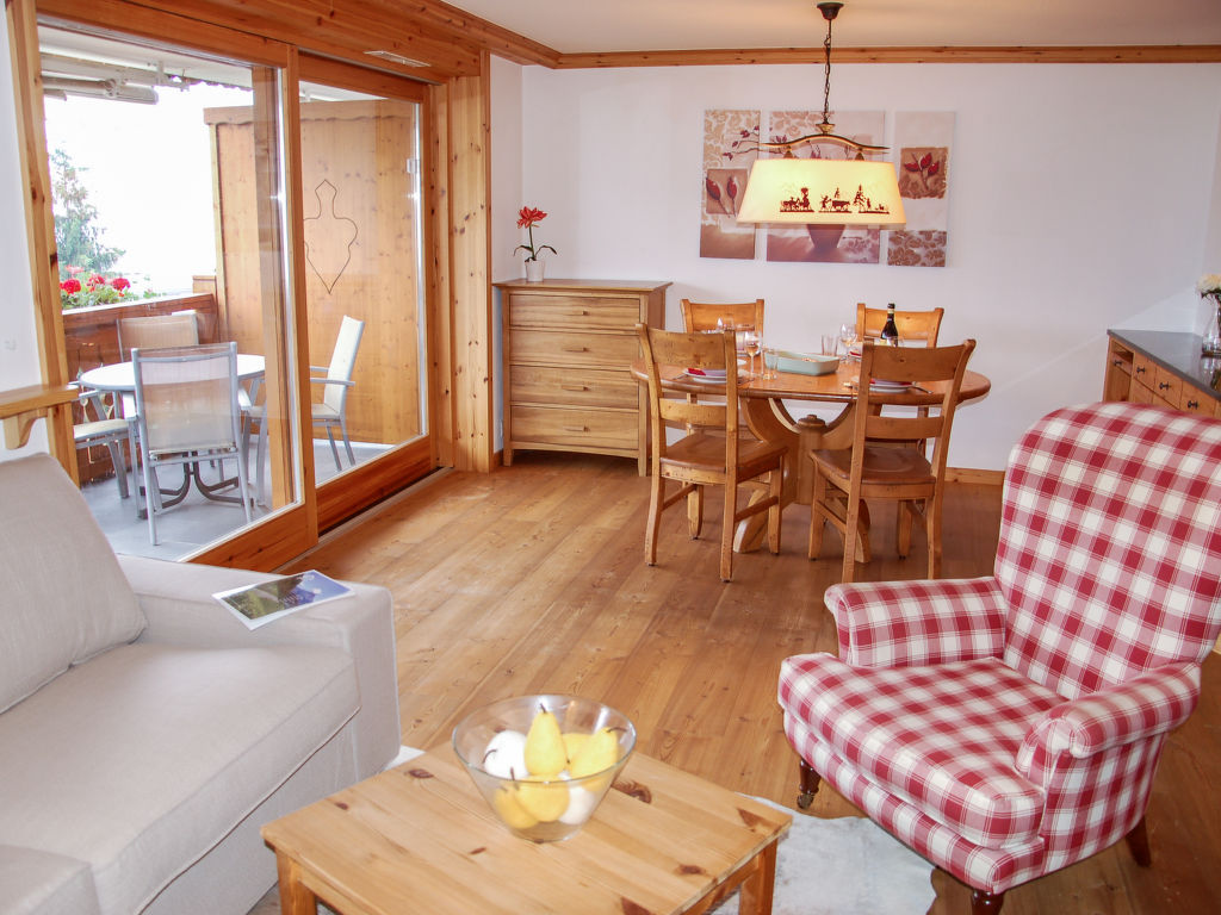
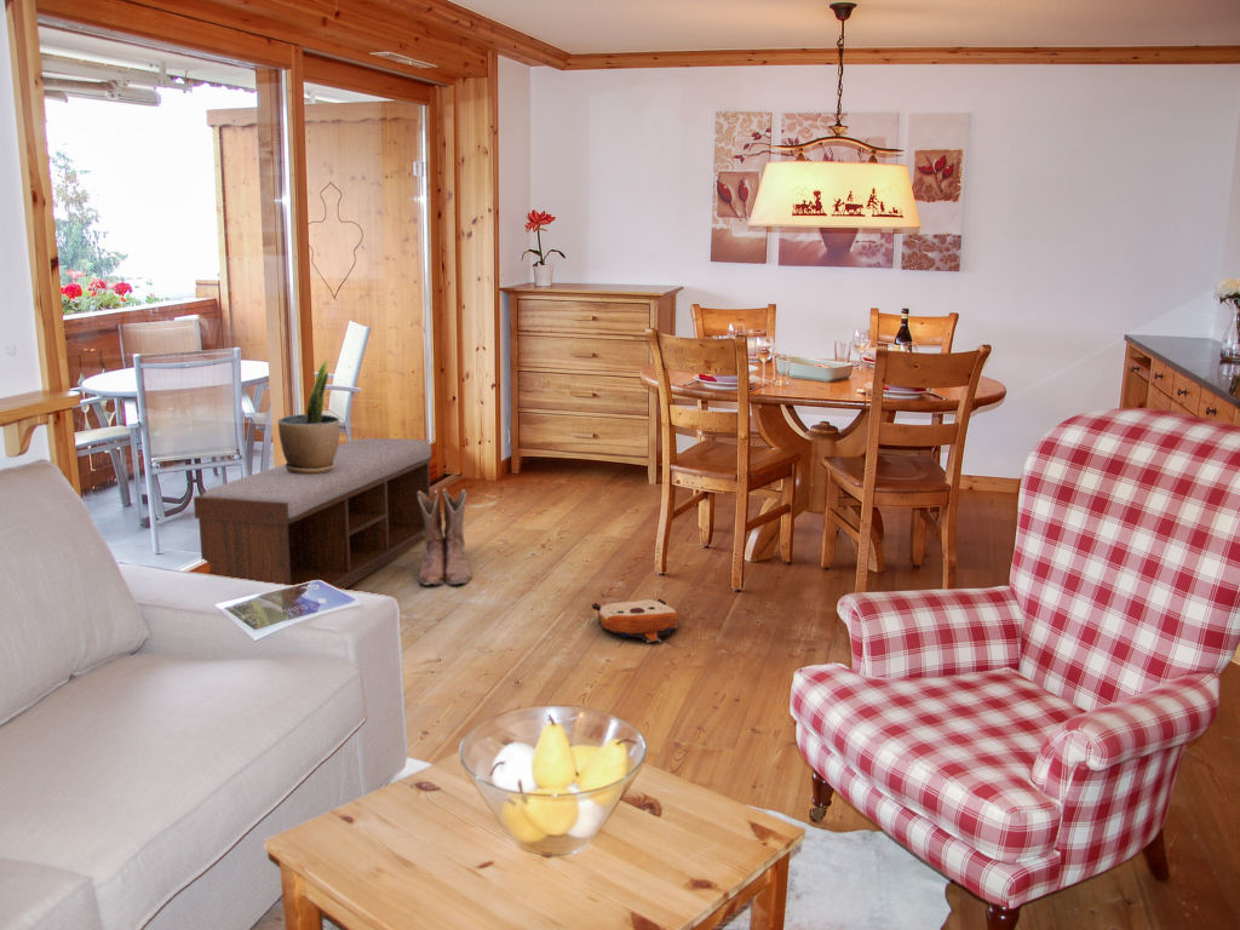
+ potted plant [277,360,340,475]
+ bench [193,437,432,590]
+ plush toy [591,598,679,643]
+ boots [417,487,472,587]
